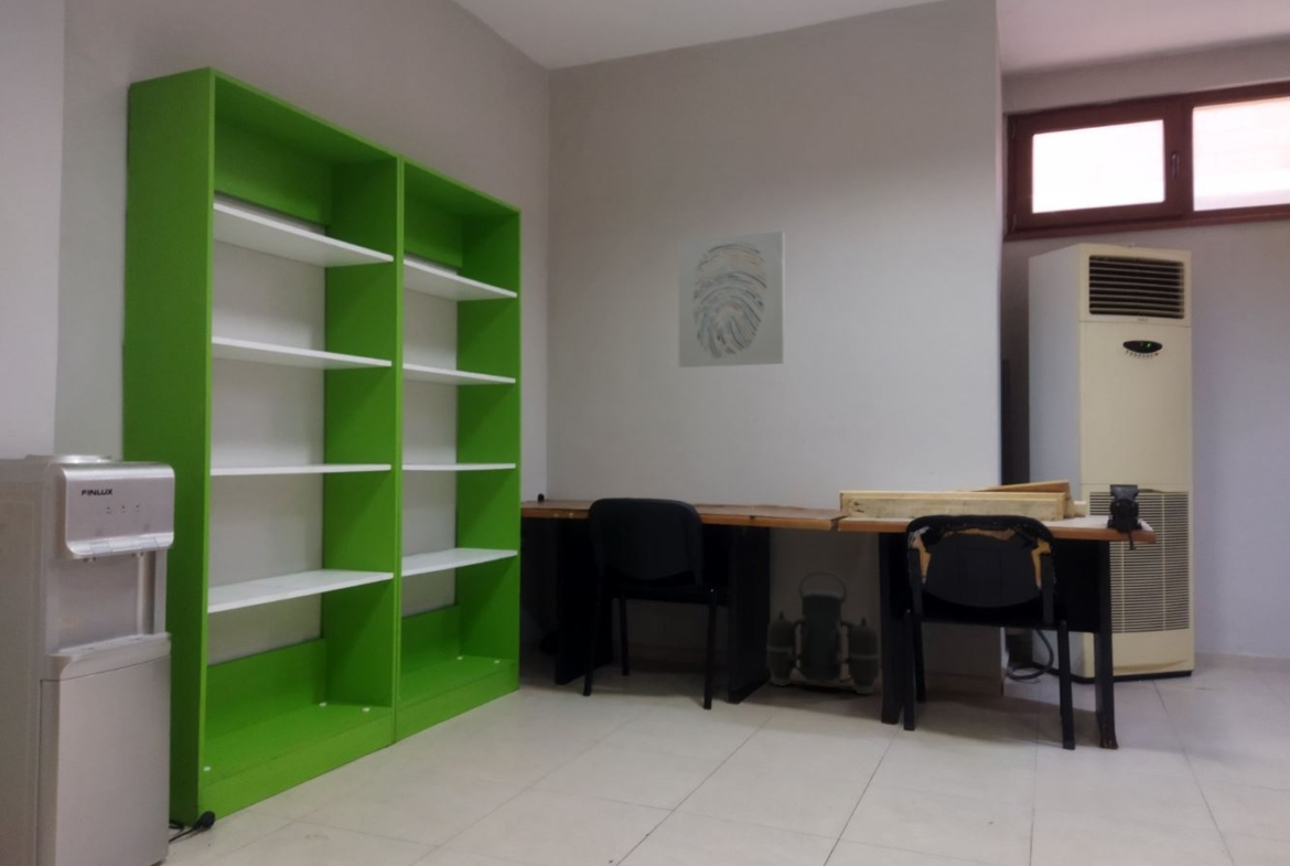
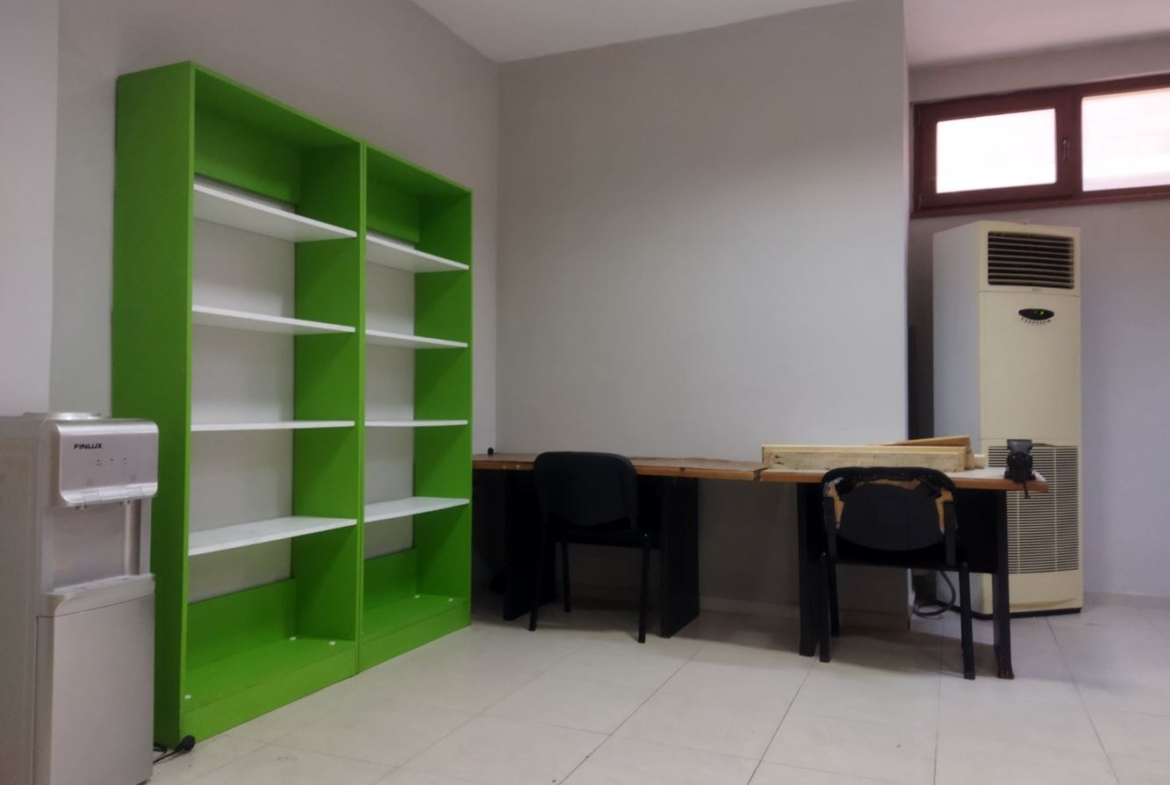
- wall art [678,229,786,368]
- backpack [765,569,881,695]
